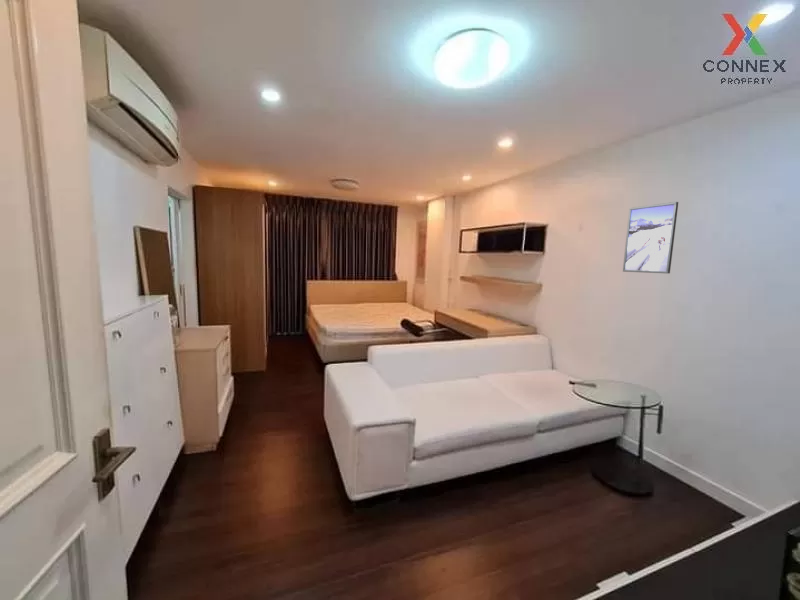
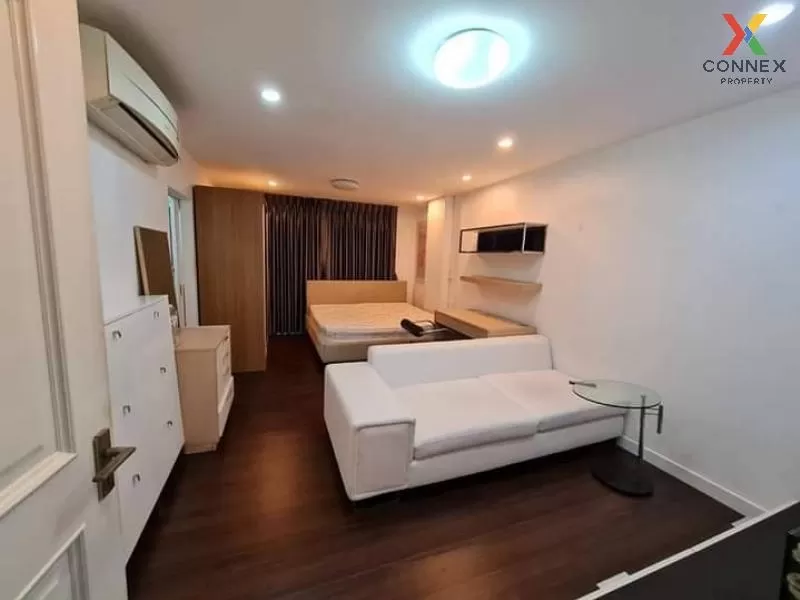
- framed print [622,201,679,274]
